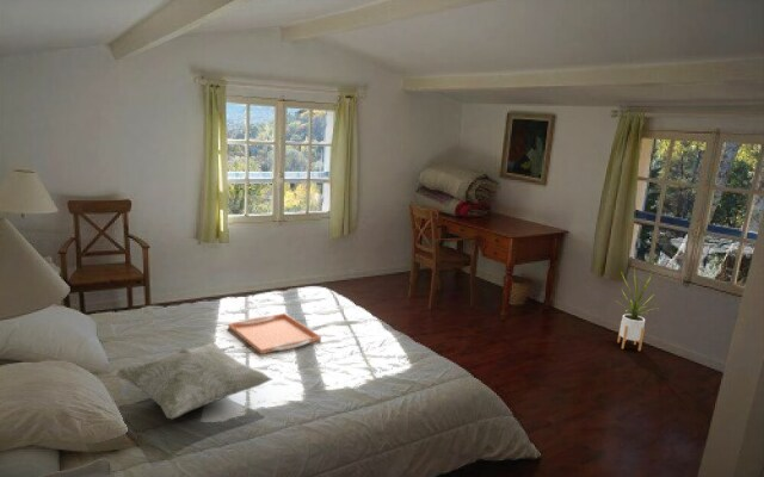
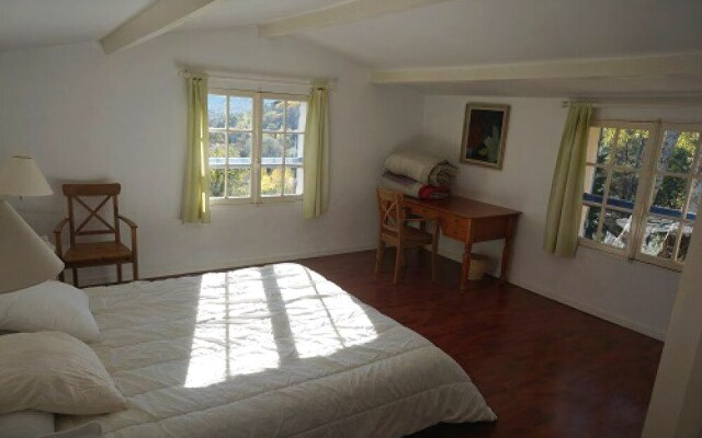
- house plant [614,266,661,352]
- decorative pillow [115,341,273,421]
- serving tray [227,312,322,355]
